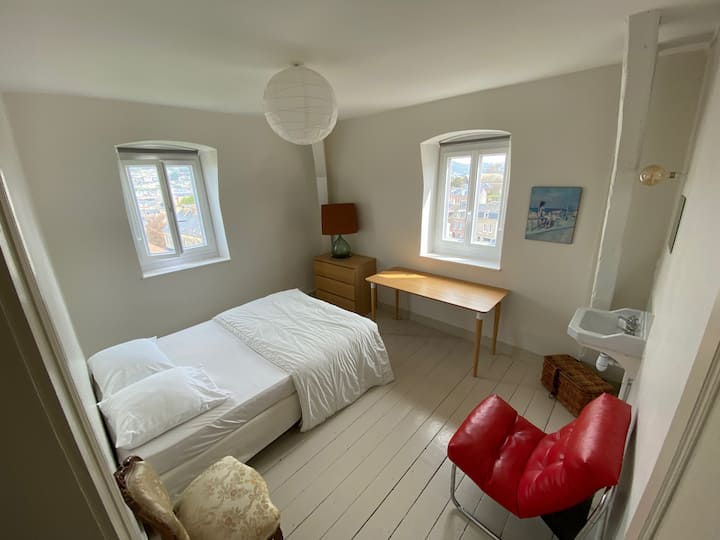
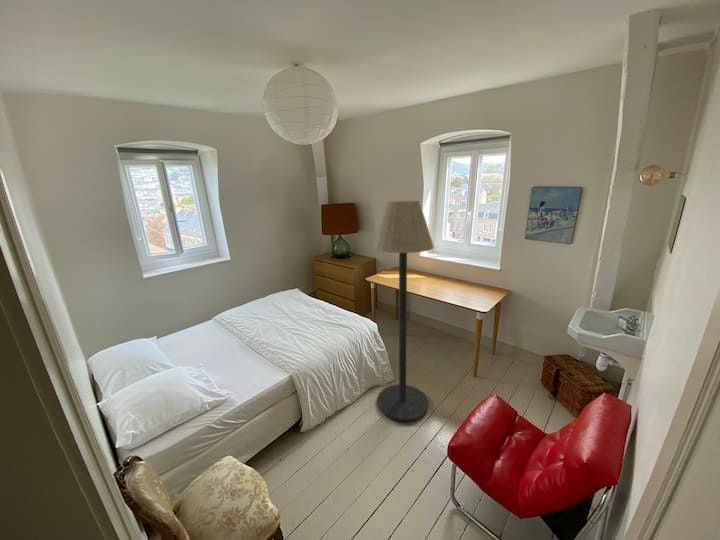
+ floor lamp [372,200,435,422]
